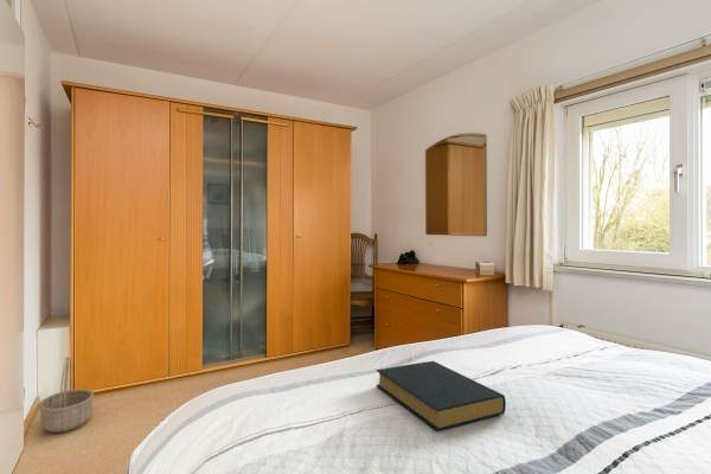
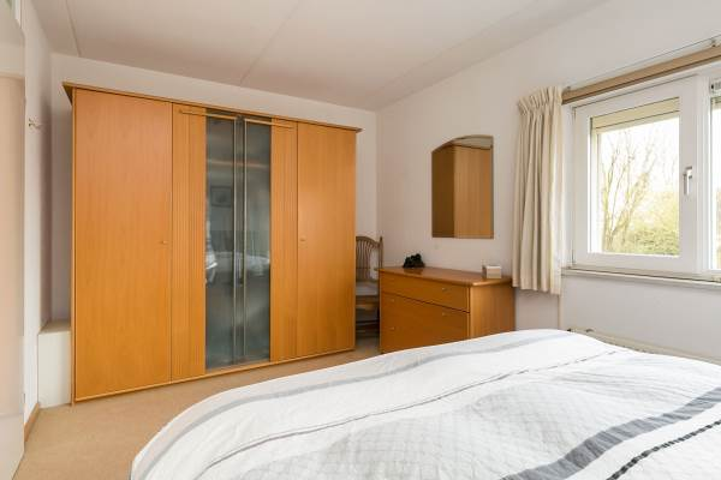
- hardback book [374,360,507,431]
- basket [38,356,95,434]
